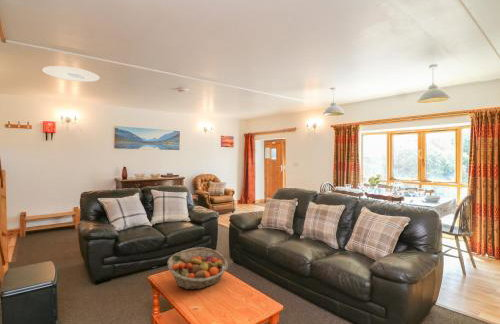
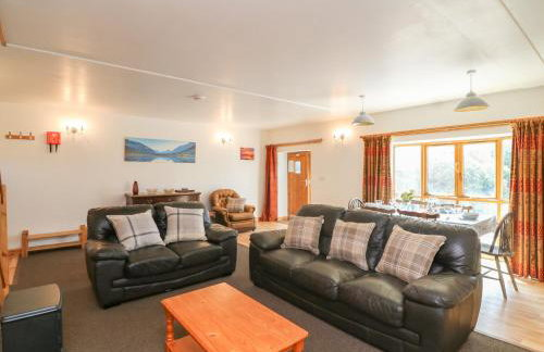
- fruit basket [167,246,229,291]
- ceiling light [42,65,101,83]
